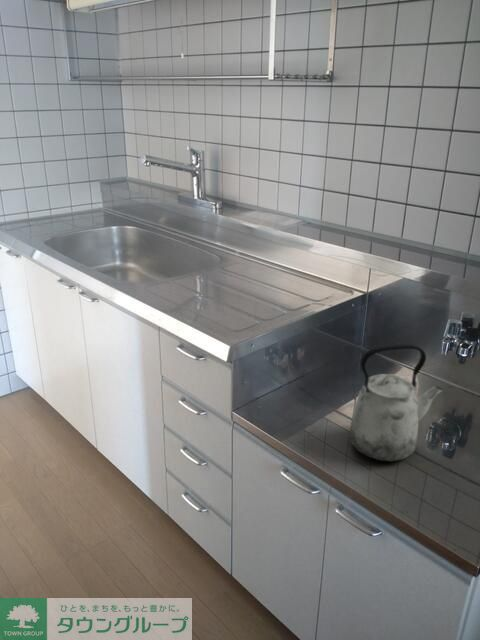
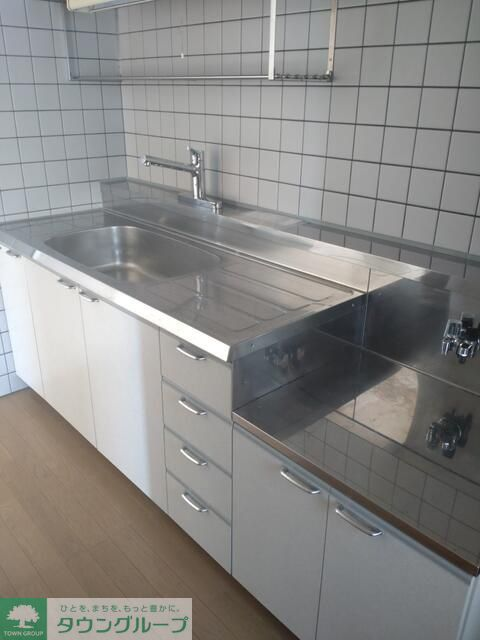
- kettle [347,343,444,463]
